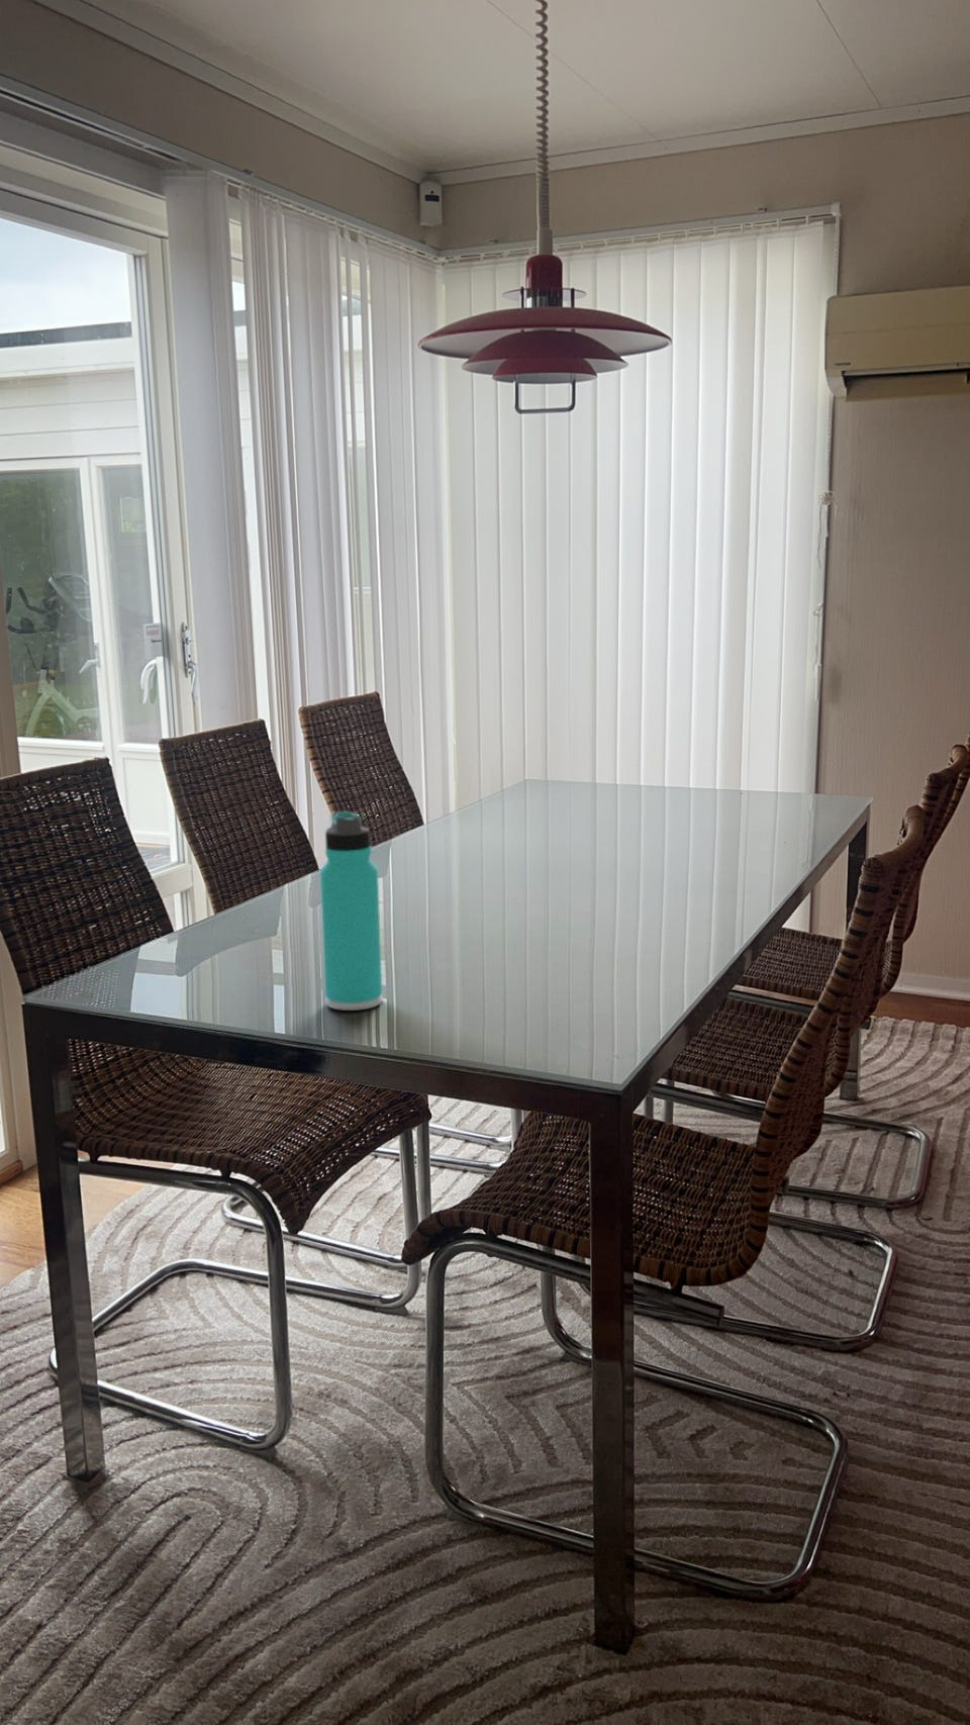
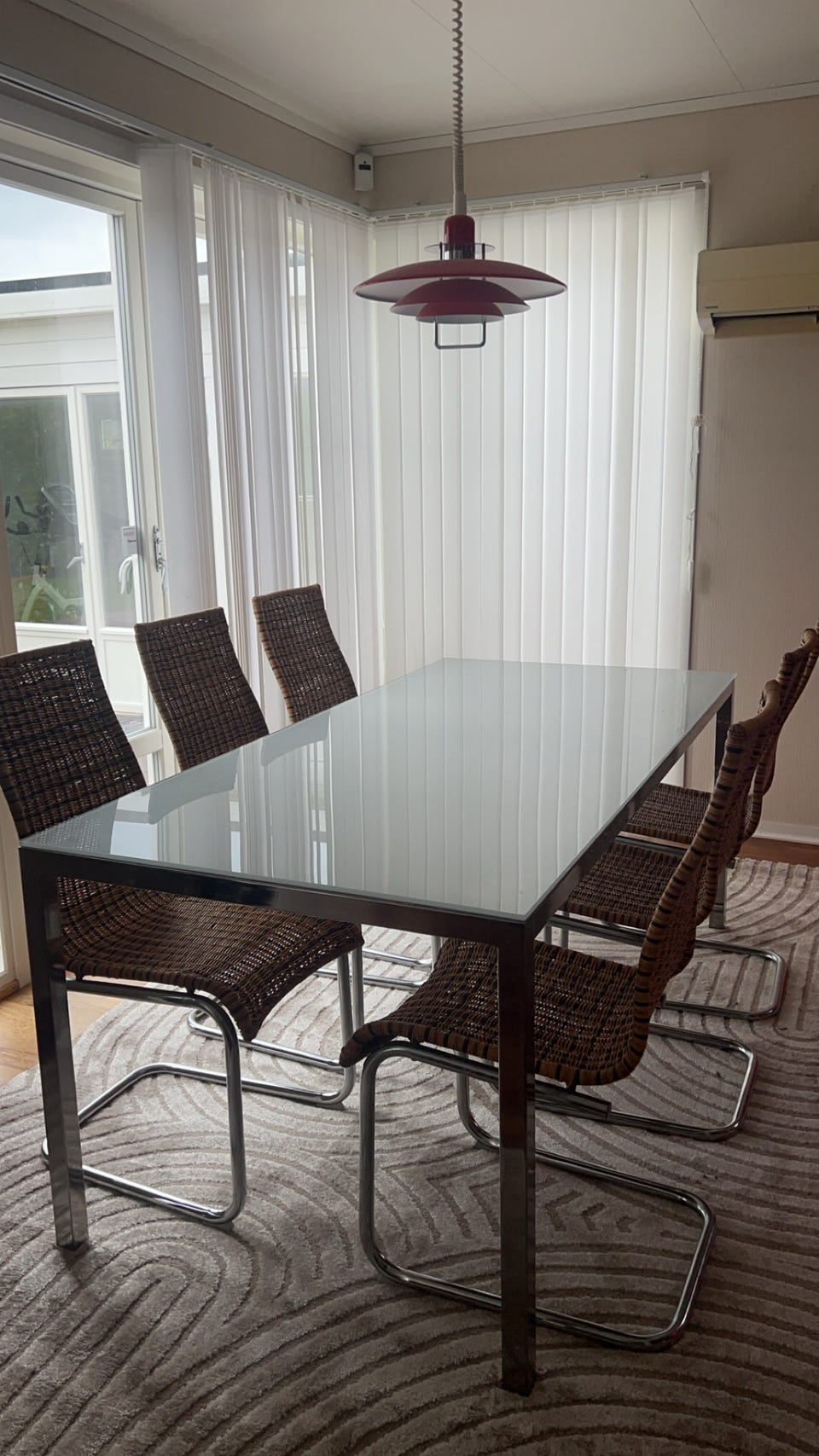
- thermos bottle [320,810,383,1012]
